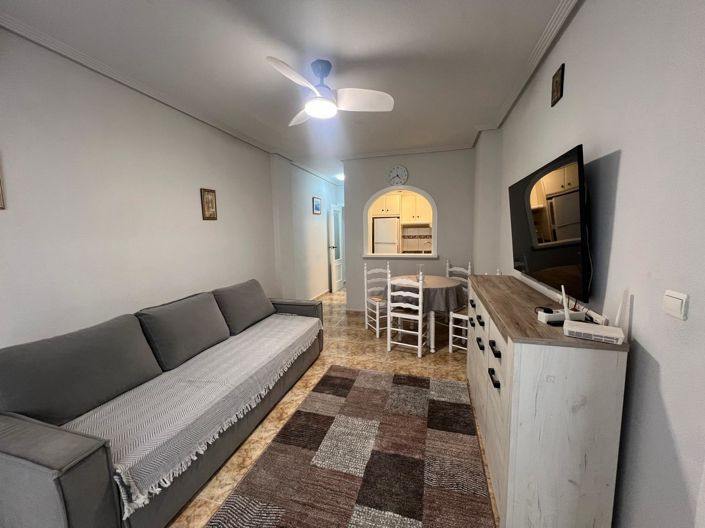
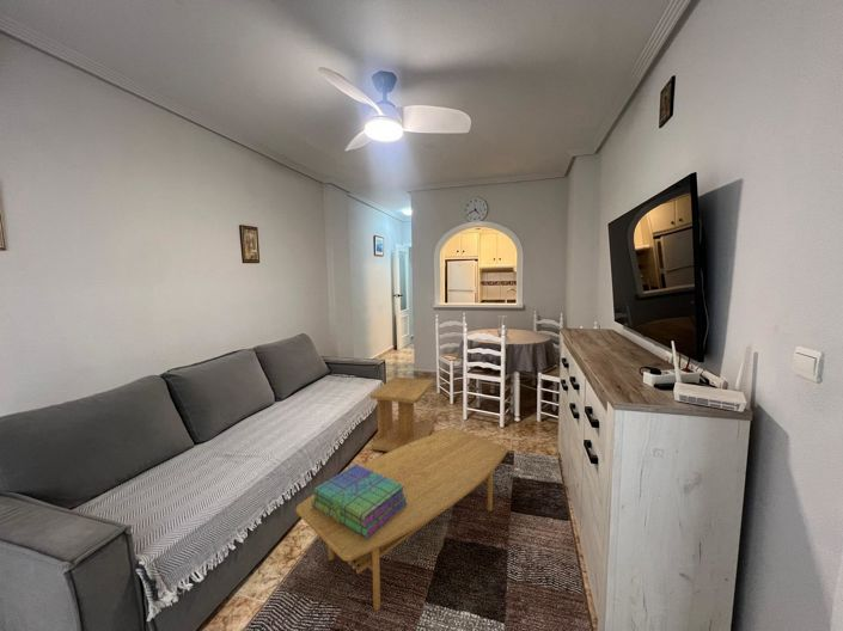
+ coffee table [294,427,509,611]
+ stack of books [311,462,408,539]
+ side table [369,375,435,453]
